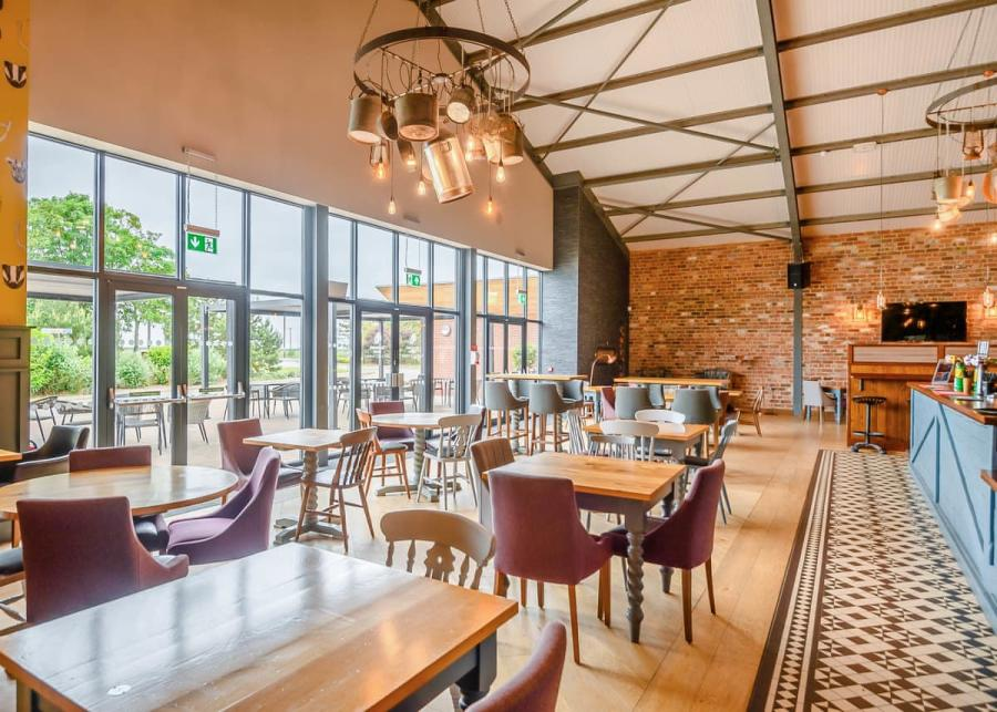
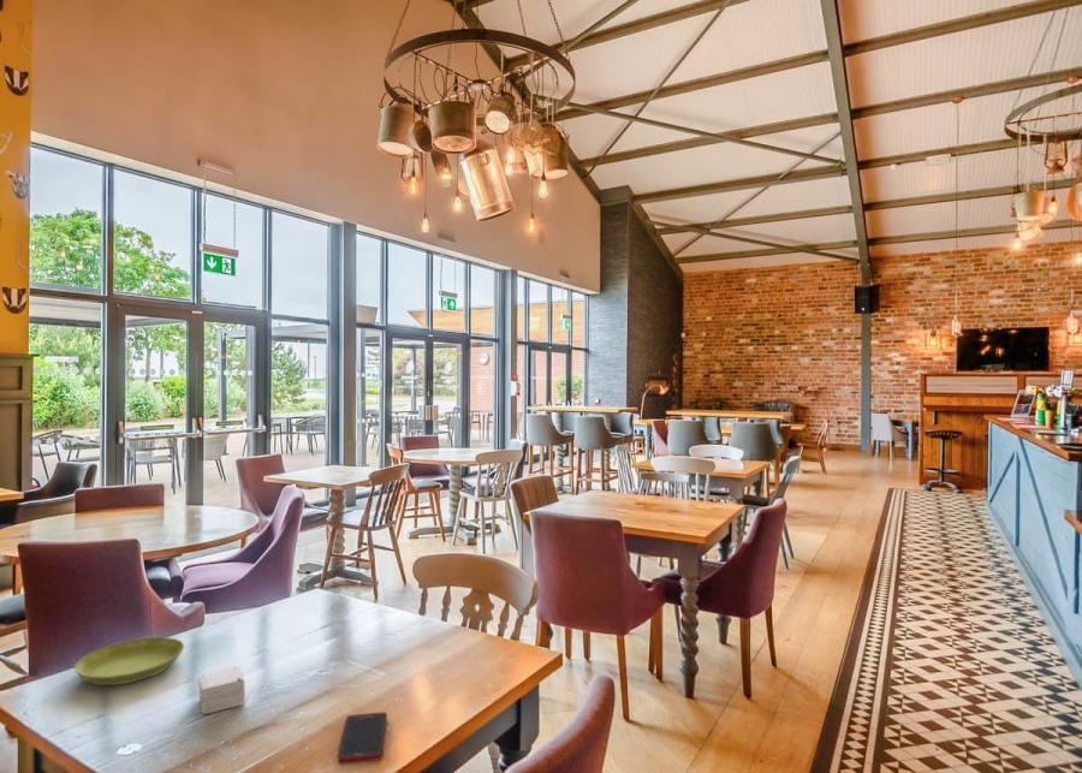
+ saucer [73,636,185,686]
+ small box [197,665,246,715]
+ cell phone [337,712,388,765]
